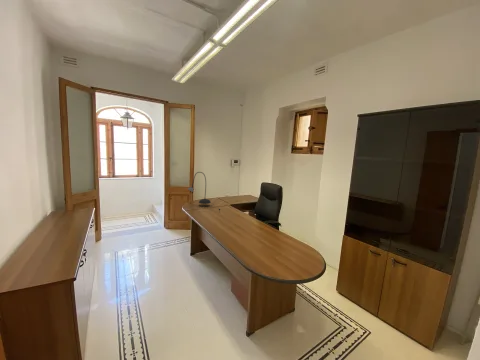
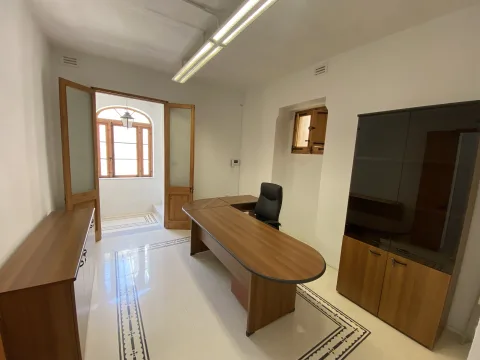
- desk lamp [187,171,221,213]
